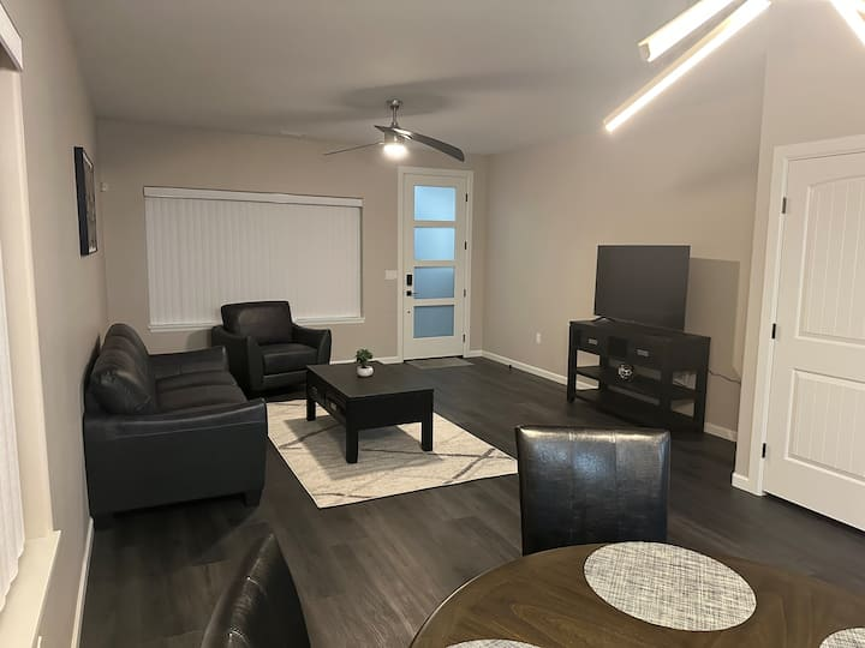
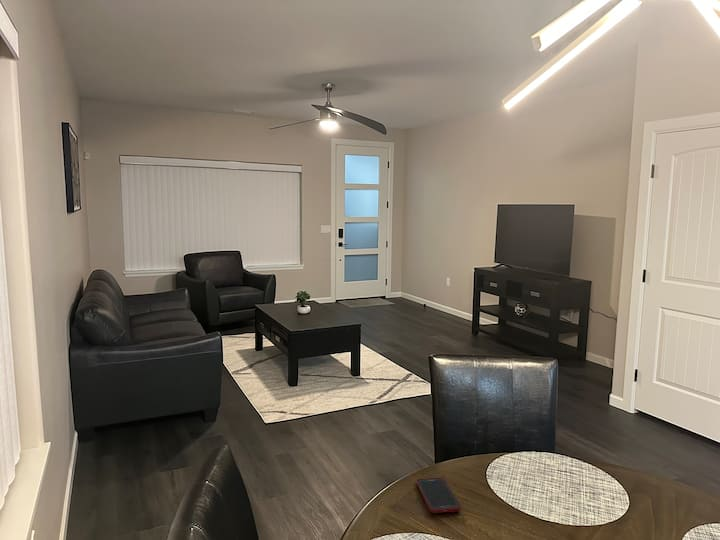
+ cell phone [416,477,462,514]
